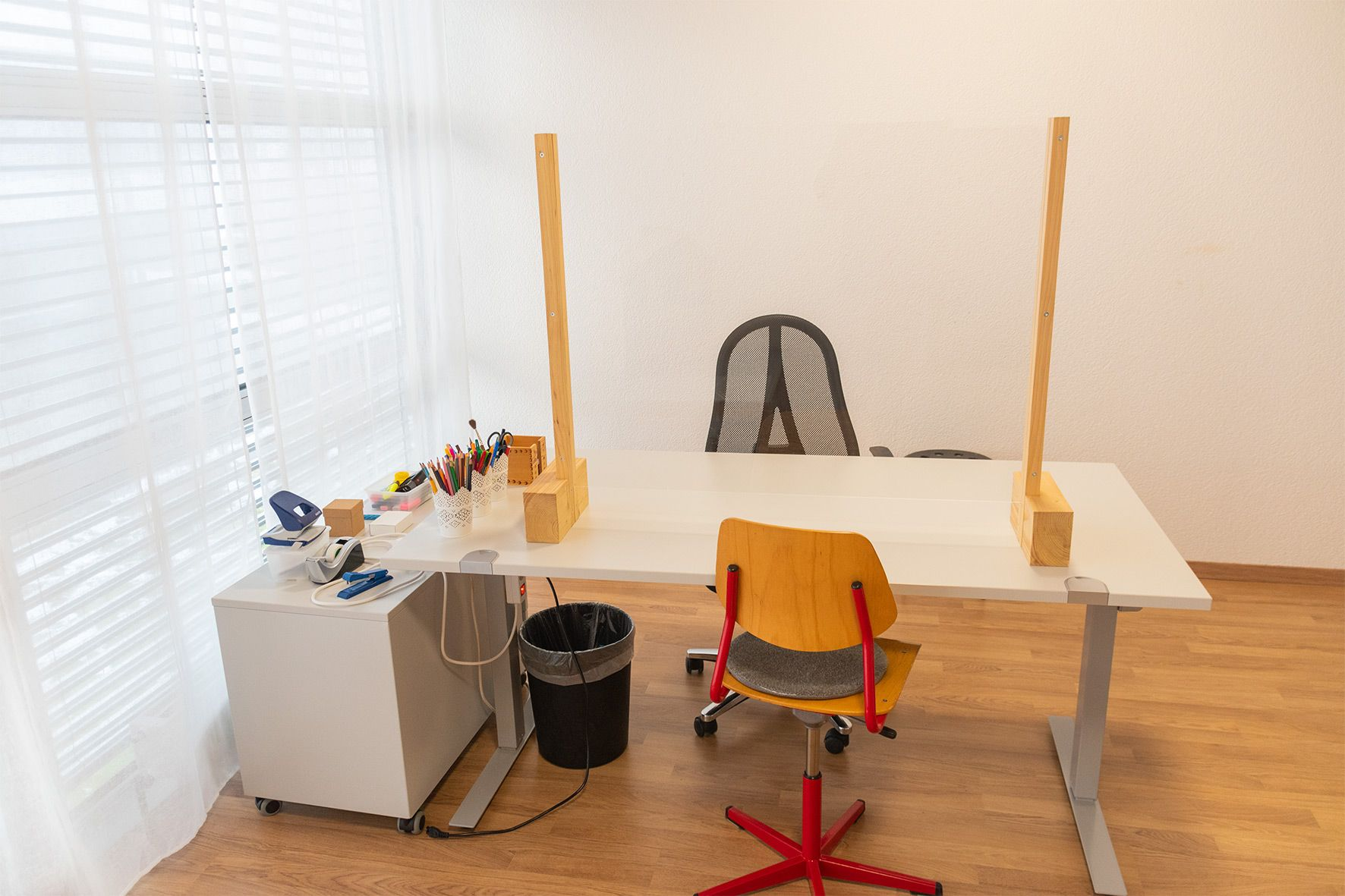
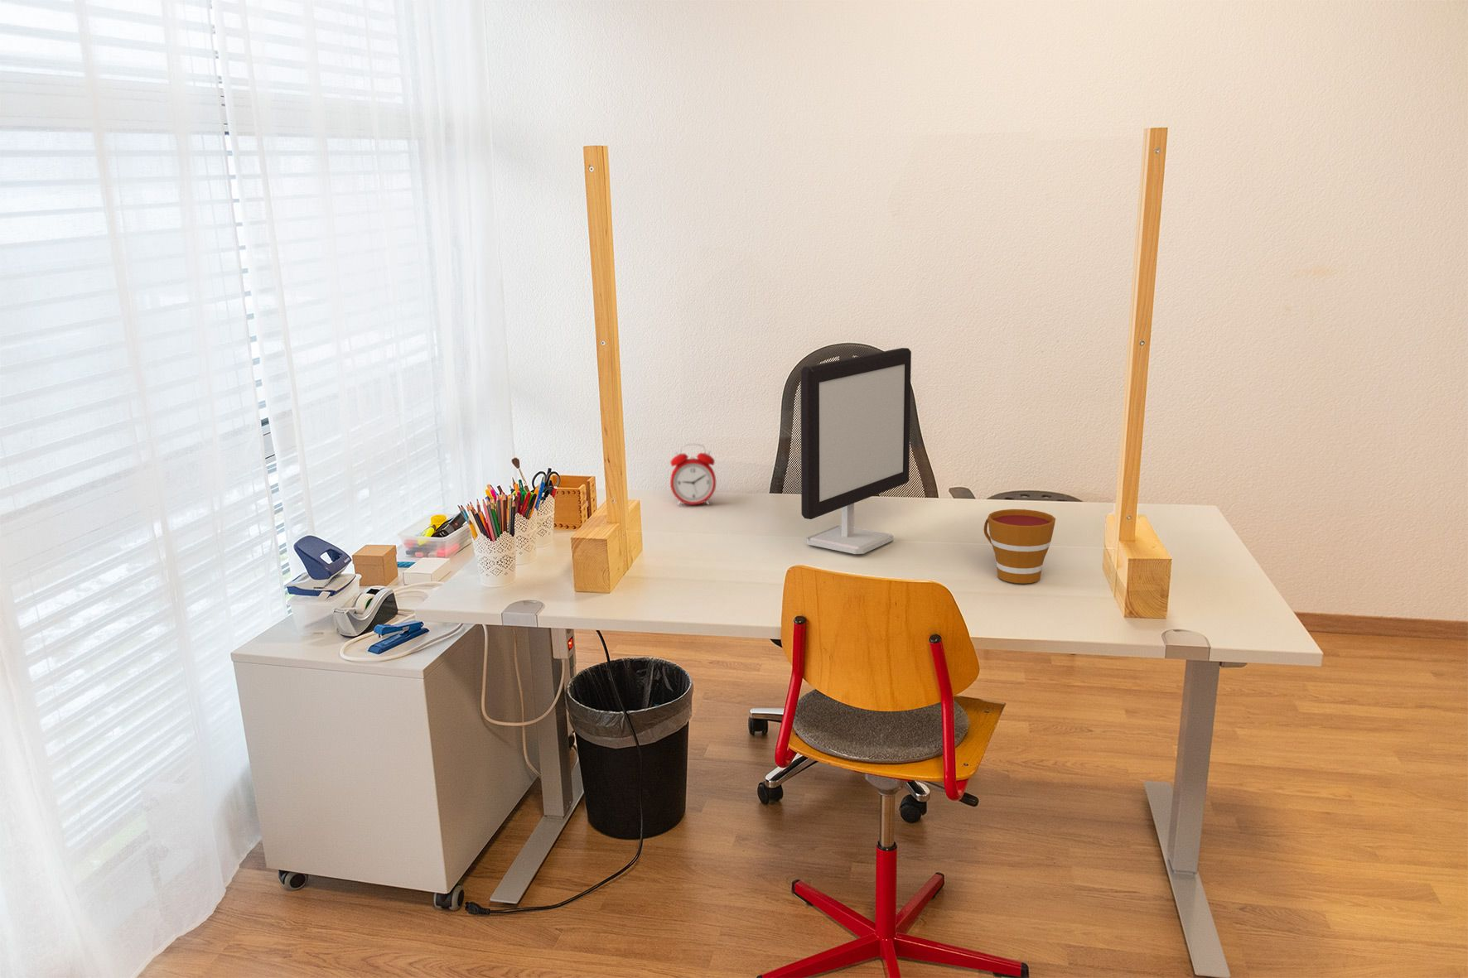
+ alarm clock [669,443,717,506]
+ computer monitor [799,347,912,554]
+ cup [983,509,1057,584]
